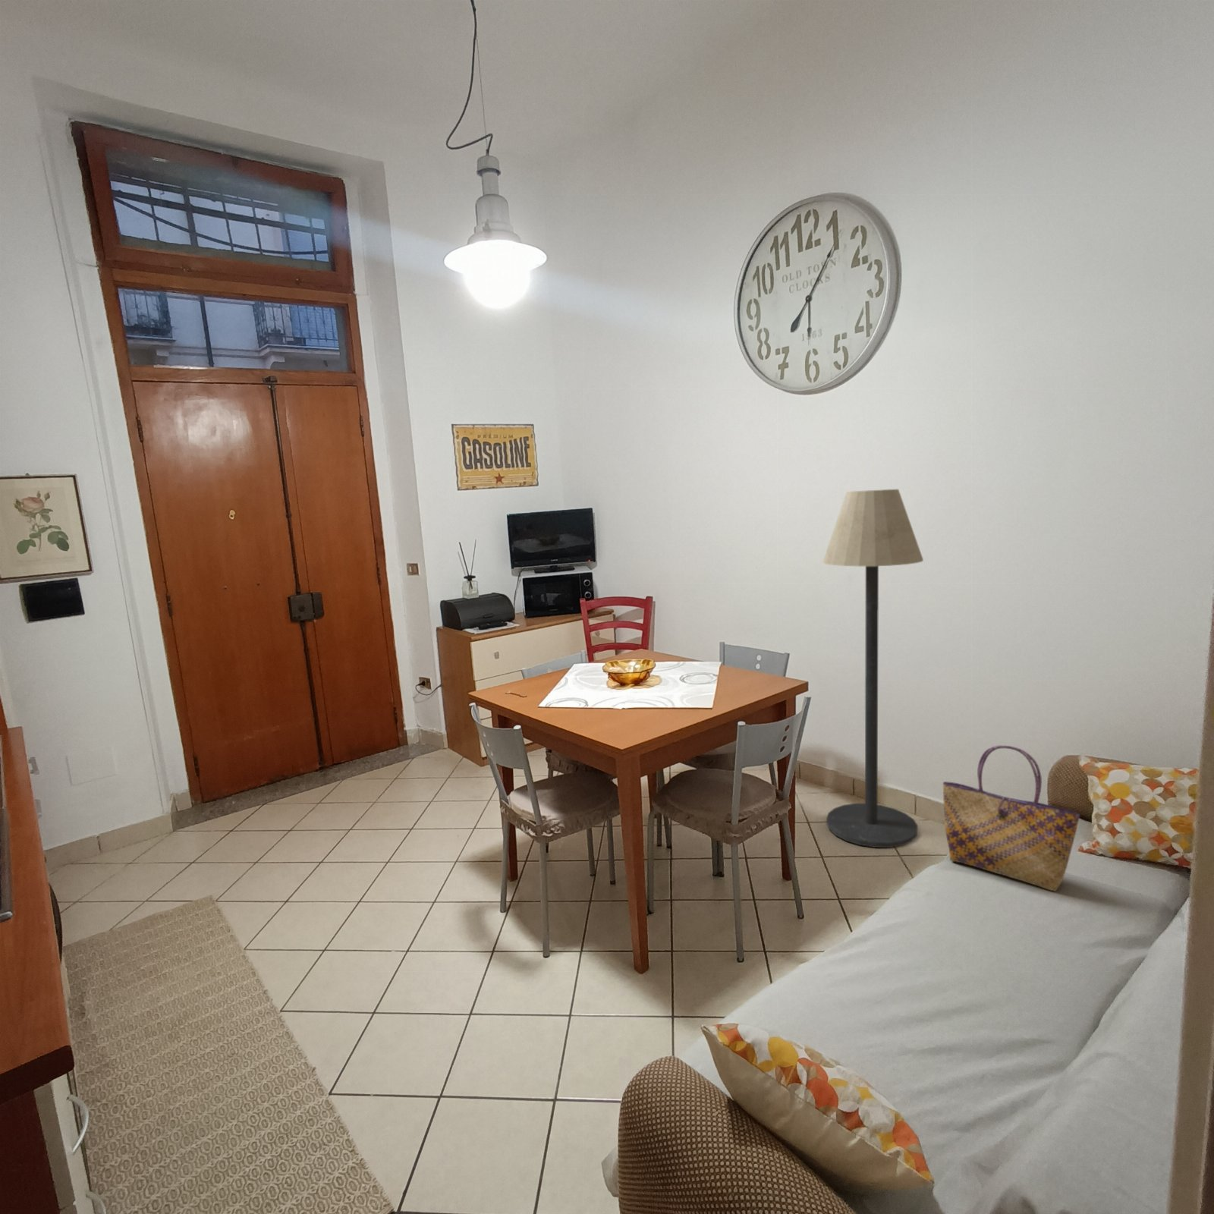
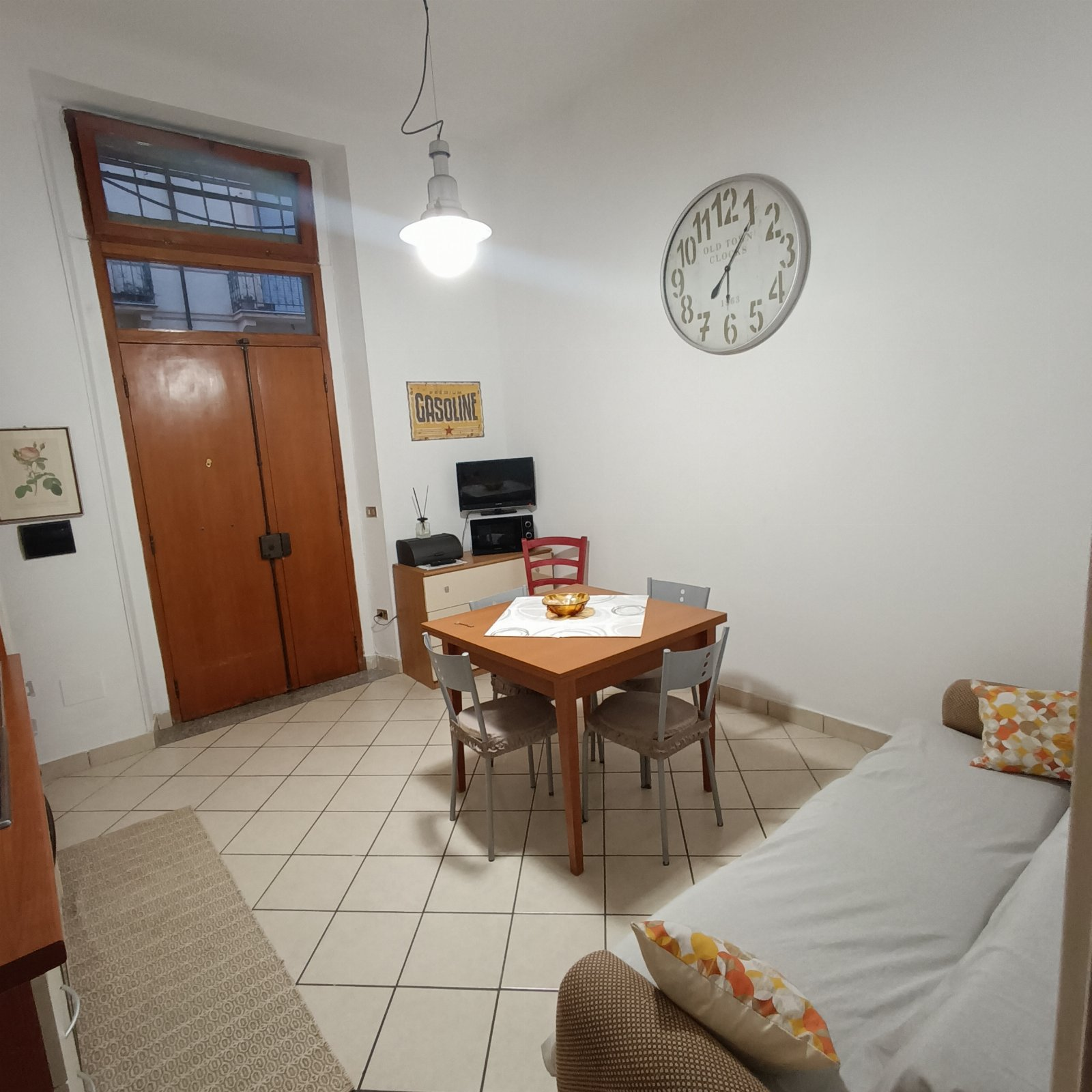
- floor lamp [822,489,924,848]
- tote bag [943,745,1081,893]
